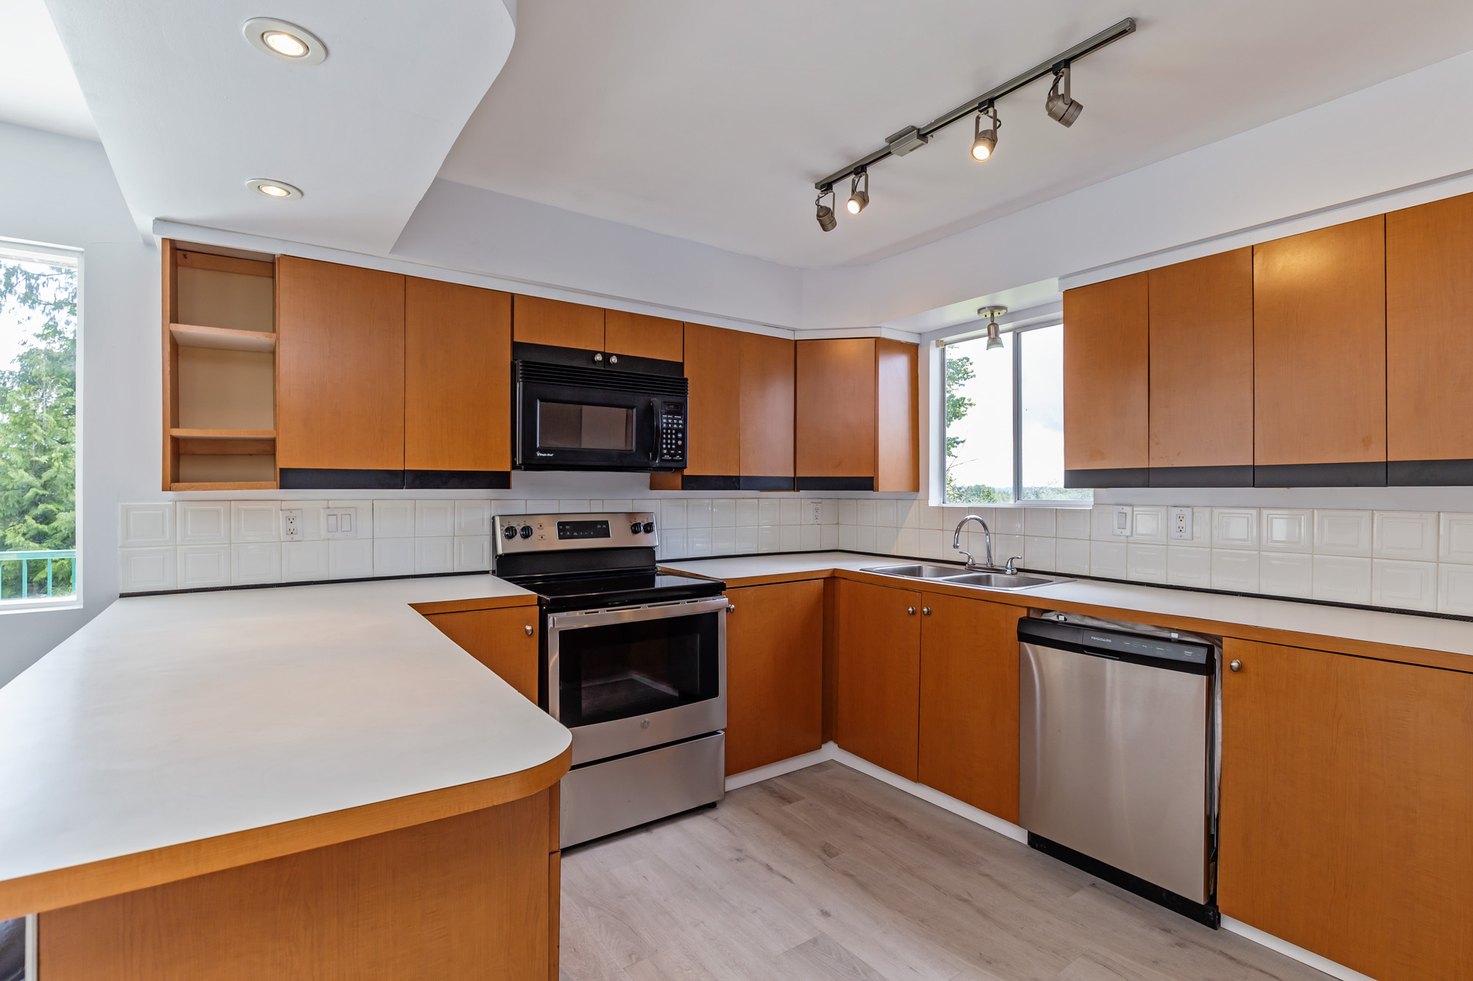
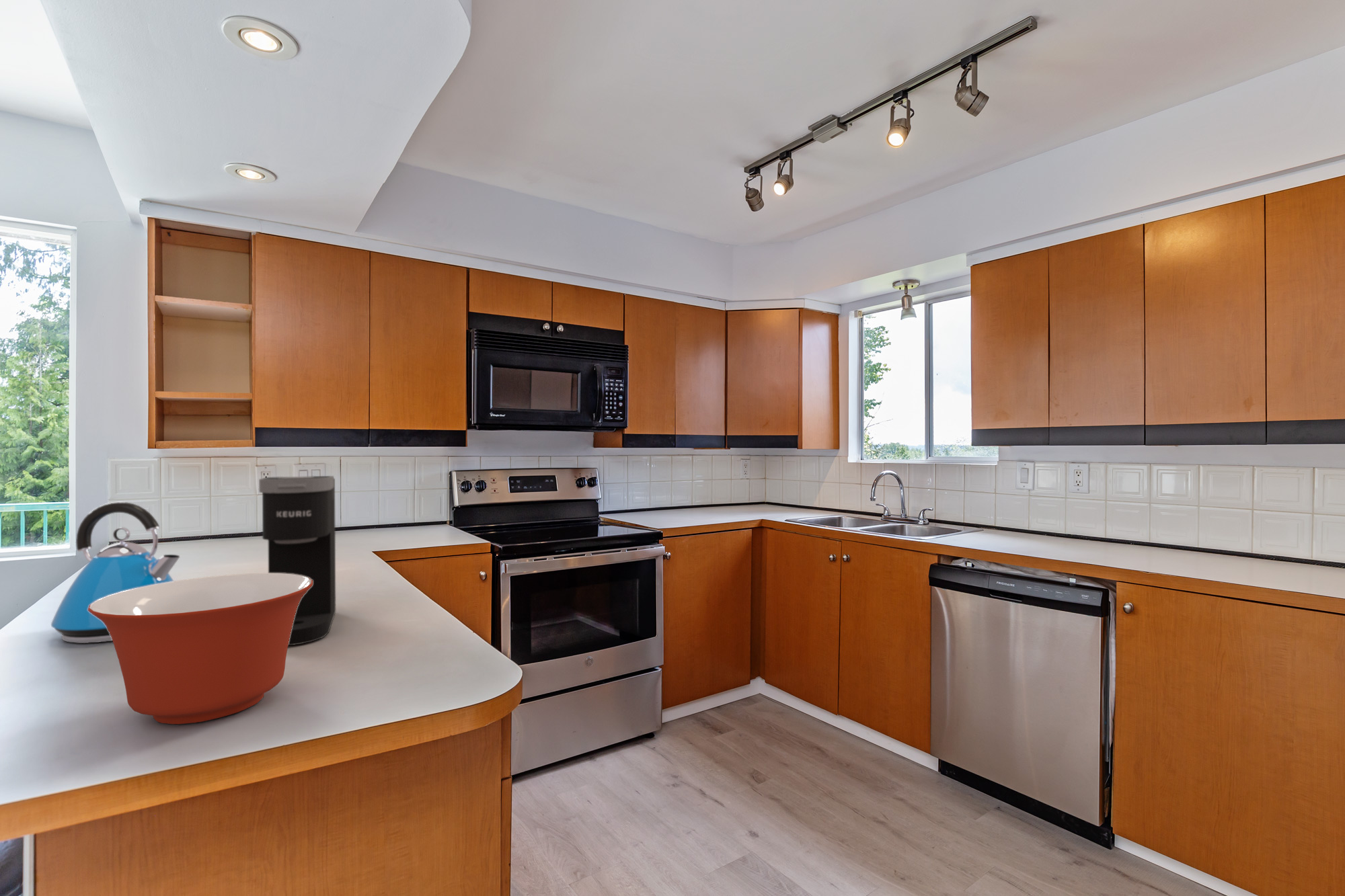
+ mixing bowl [88,573,313,725]
+ kettle [50,501,181,644]
+ coffee maker [258,475,336,646]
